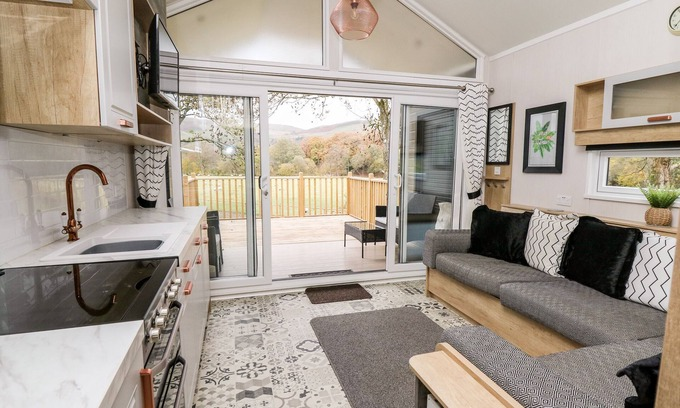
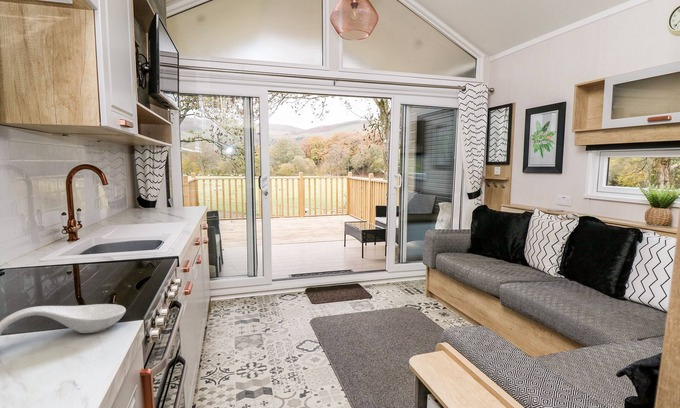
+ spoon rest [0,303,127,336]
